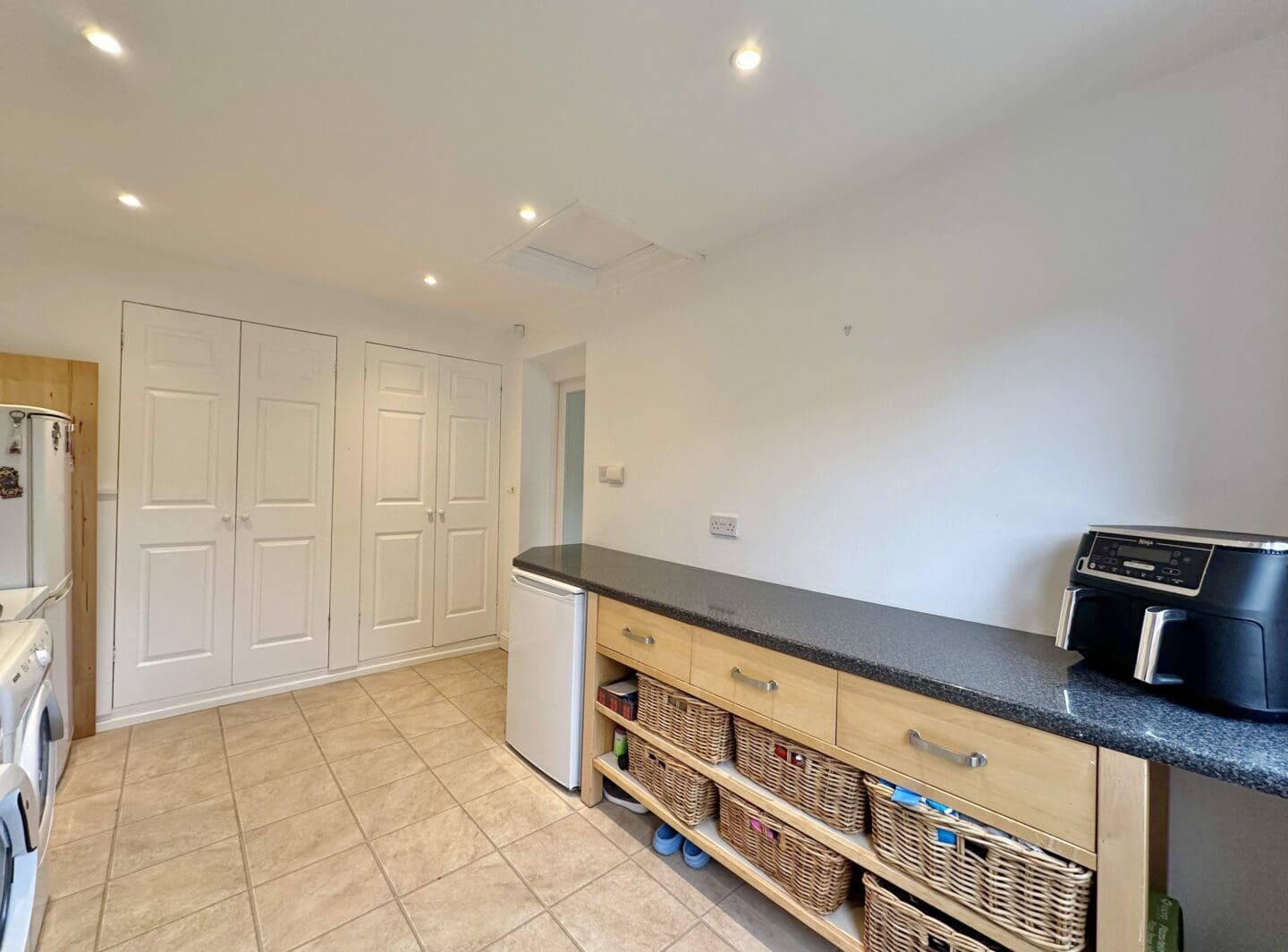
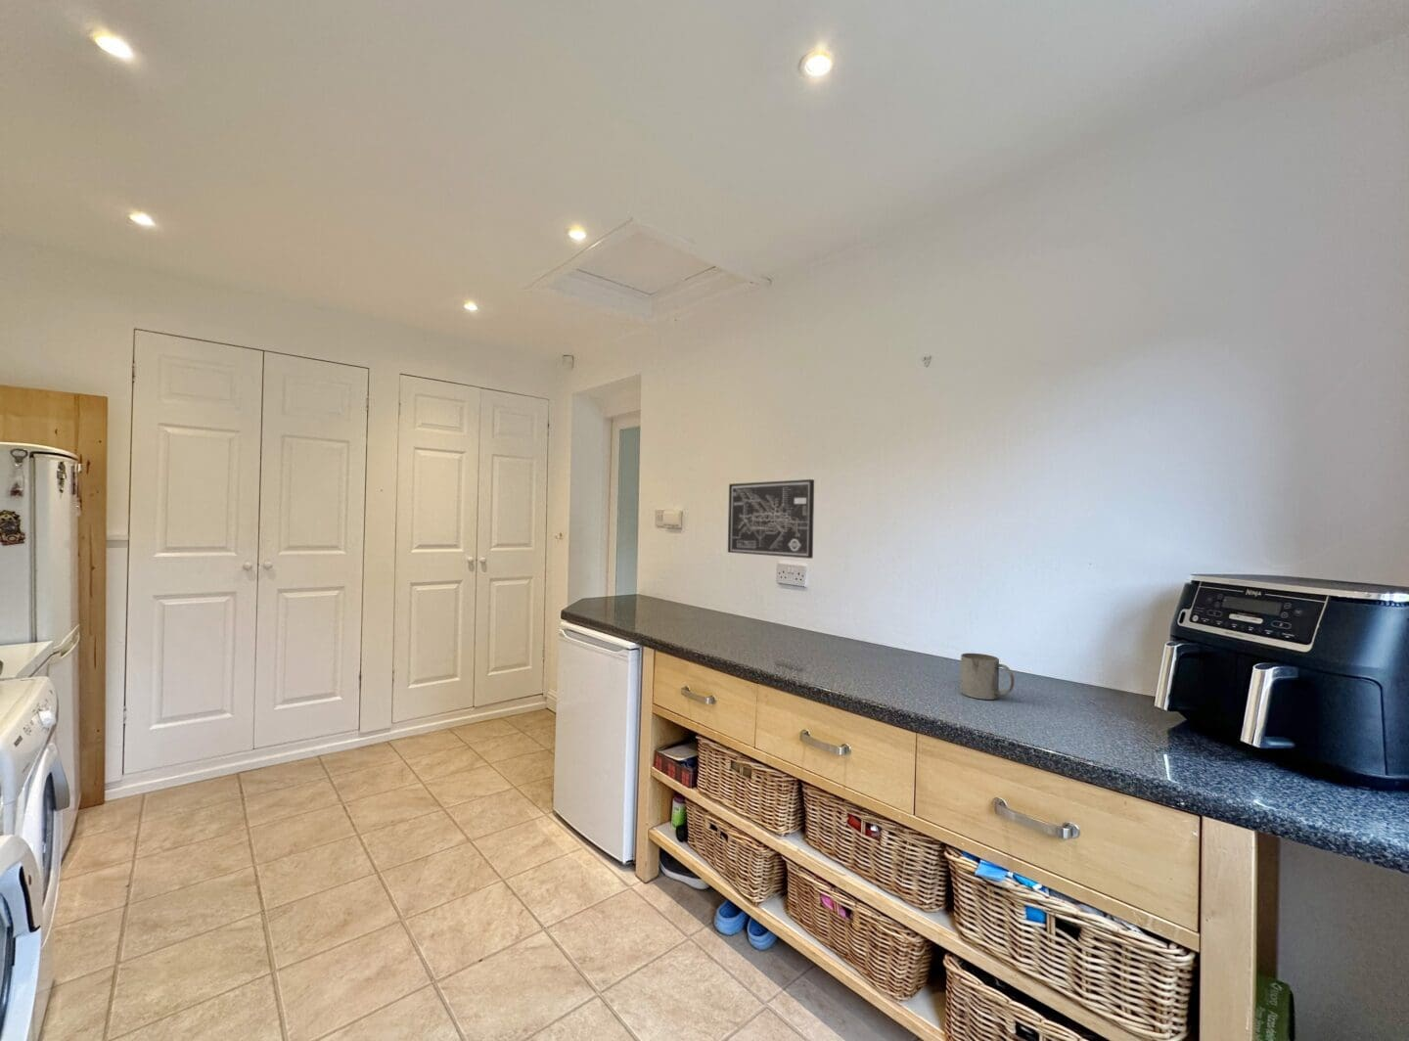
+ mug [959,653,1015,701]
+ wall art [727,479,815,560]
